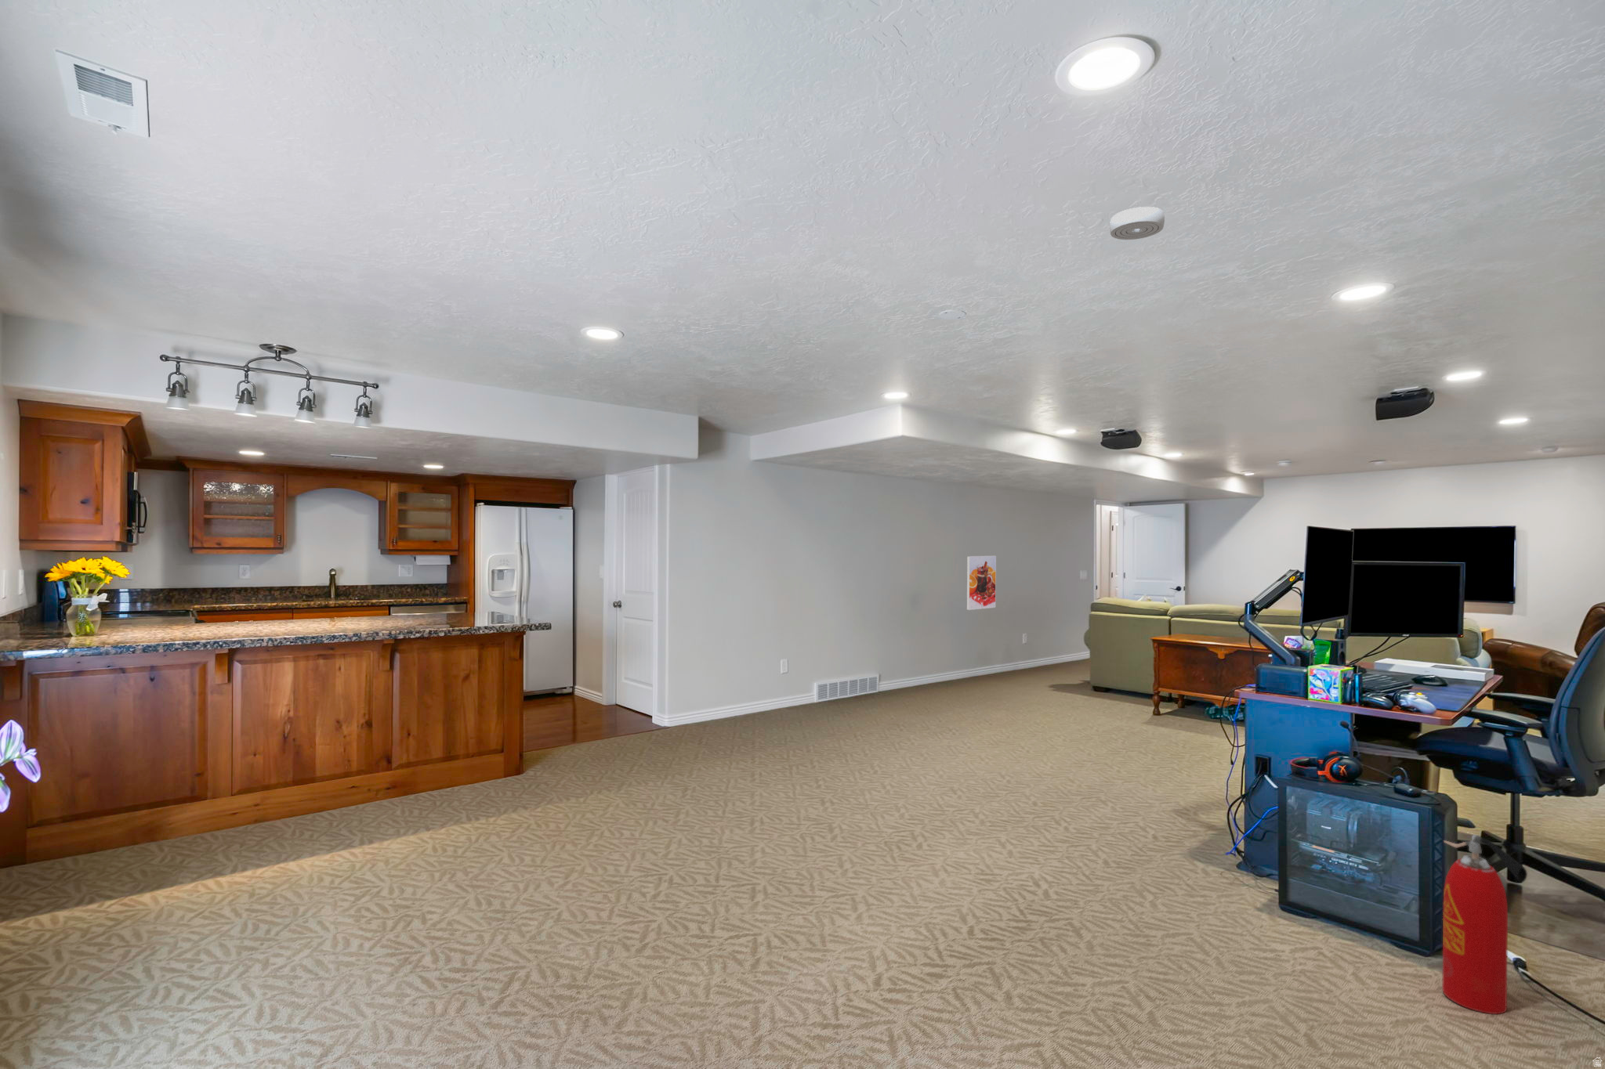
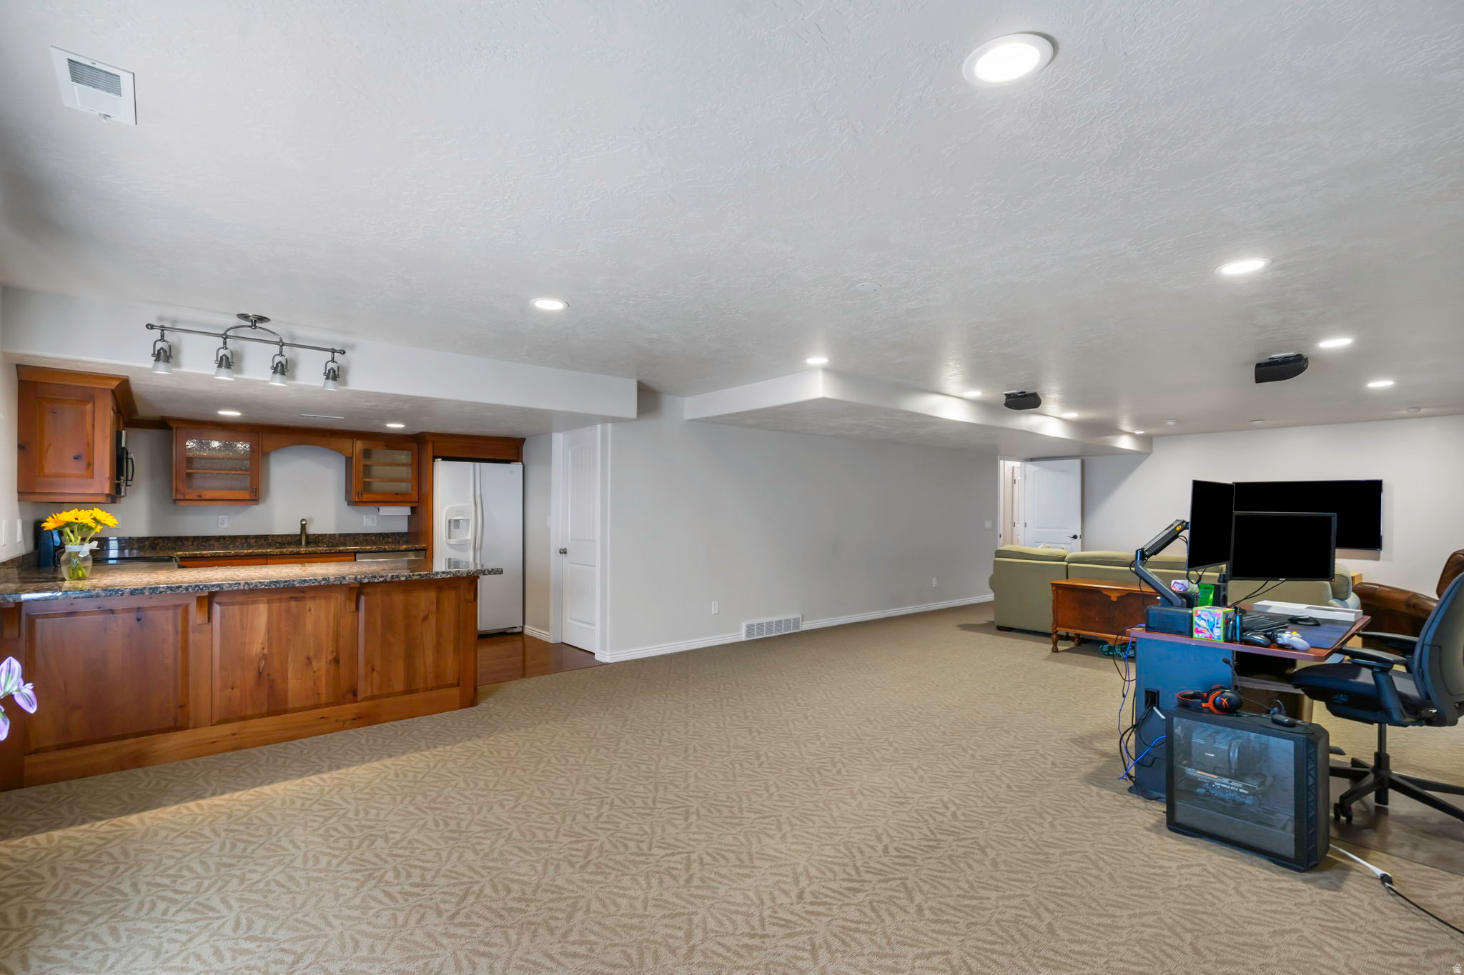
- fire extinguisher [1442,834,1529,1015]
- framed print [967,555,996,611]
- smoke detector [1109,206,1166,241]
